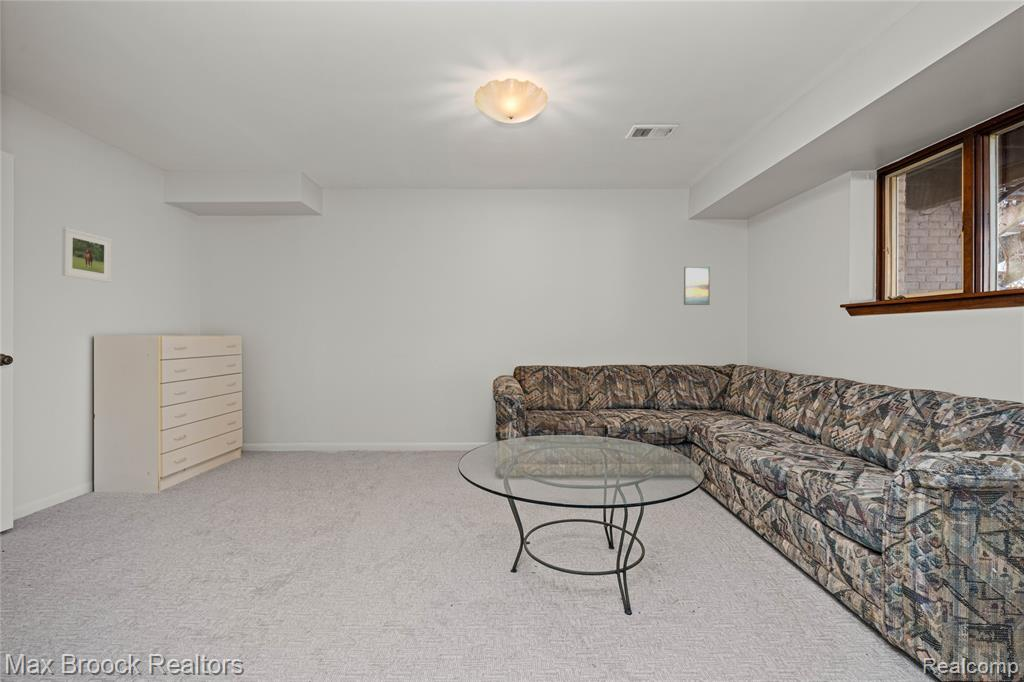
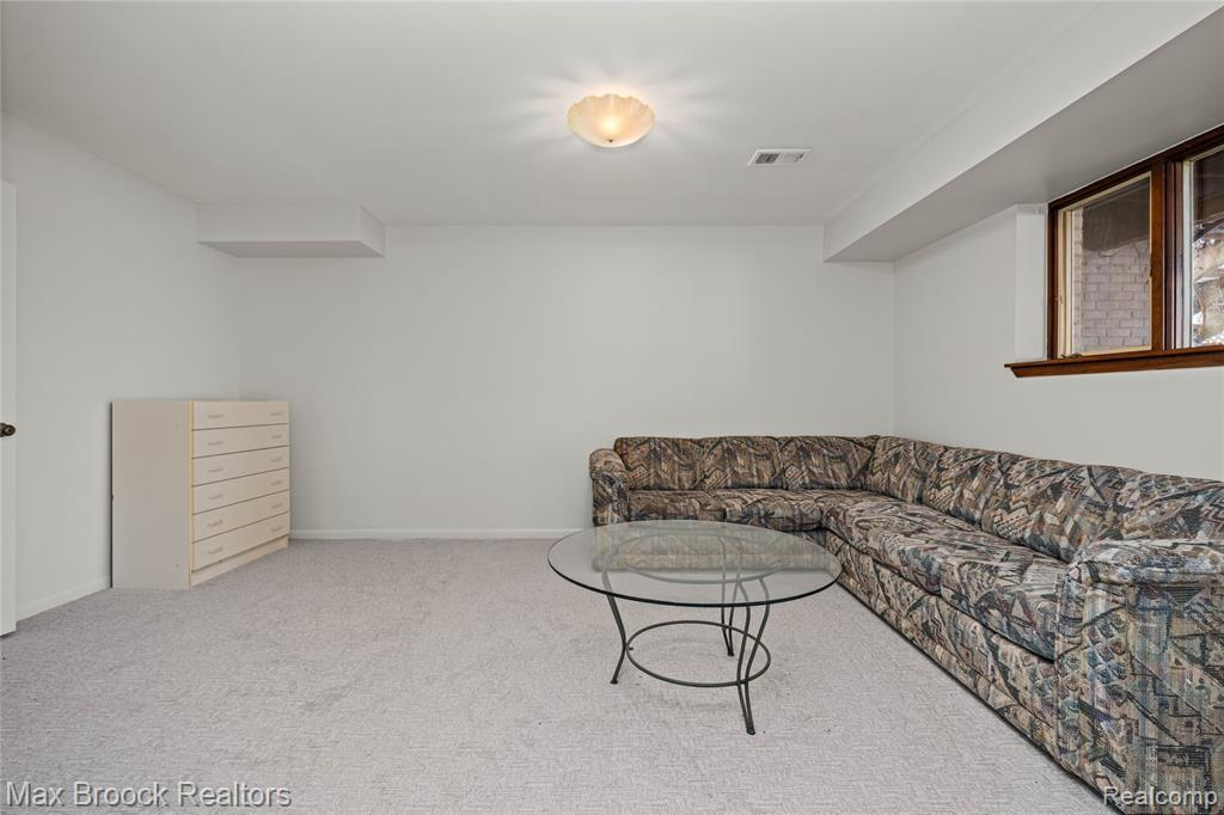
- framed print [683,266,711,306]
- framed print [61,226,112,283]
